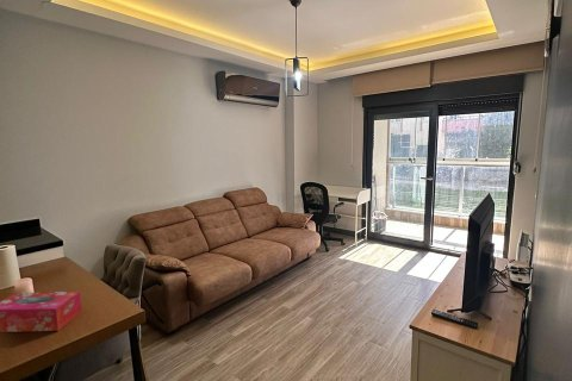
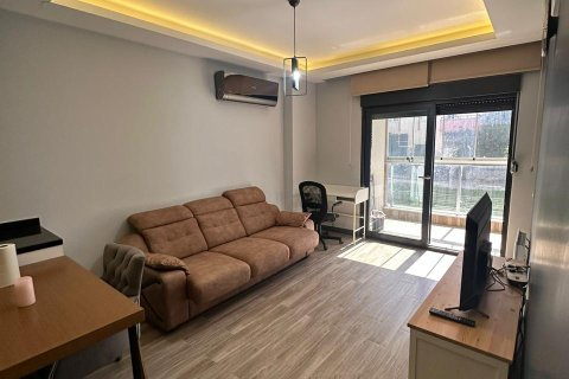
- tissue box [0,291,83,333]
